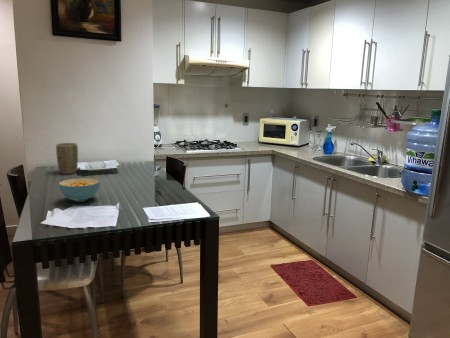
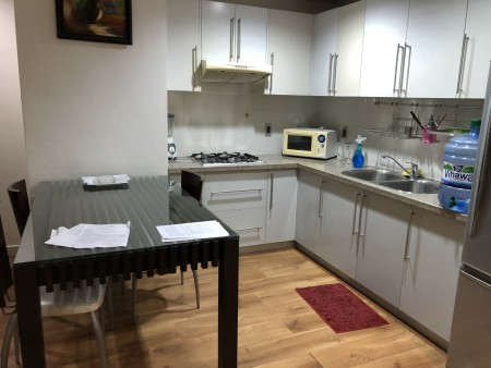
- plant pot [55,142,79,175]
- cereal bowl [58,177,101,203]
